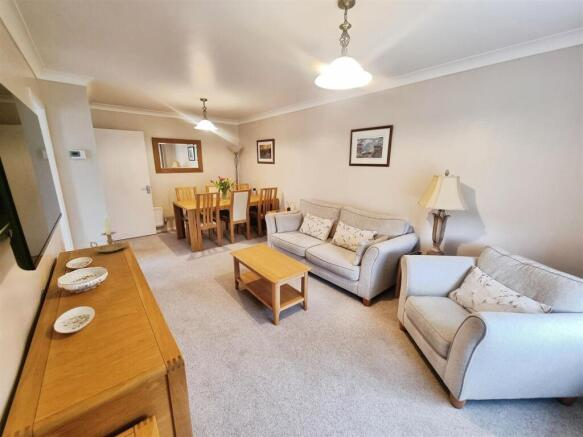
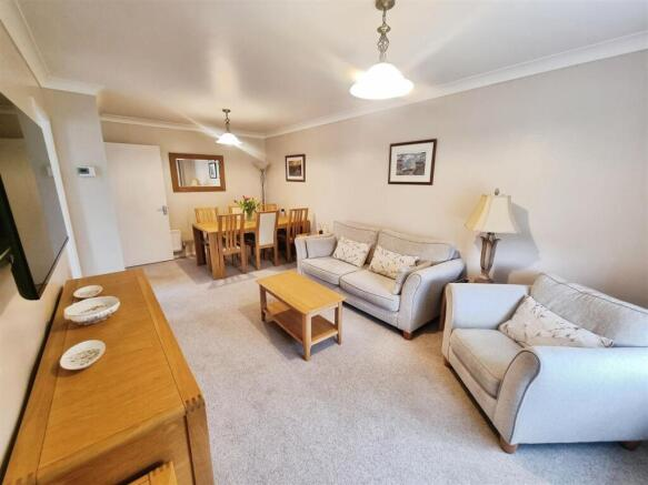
- candle holder [88,218,128,253]
